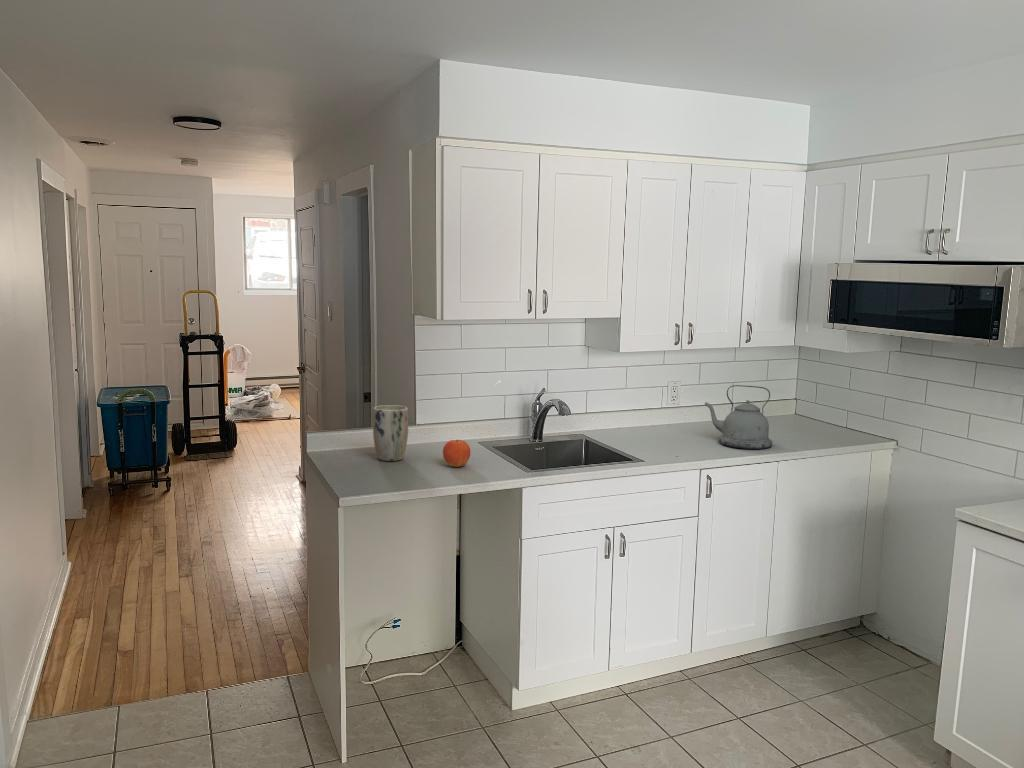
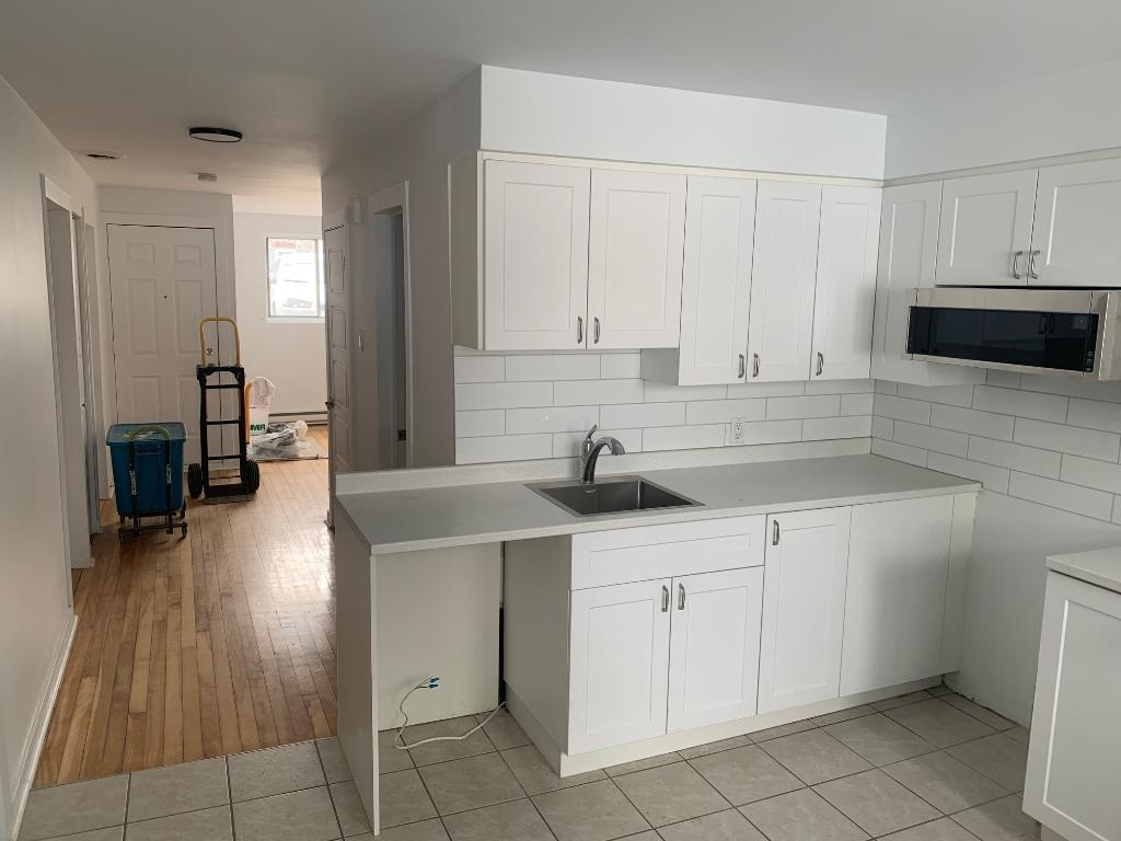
- fruit [442,439,472,468]
- kettle [704,384,773,450]
- plant pot [372,404,409,462]
